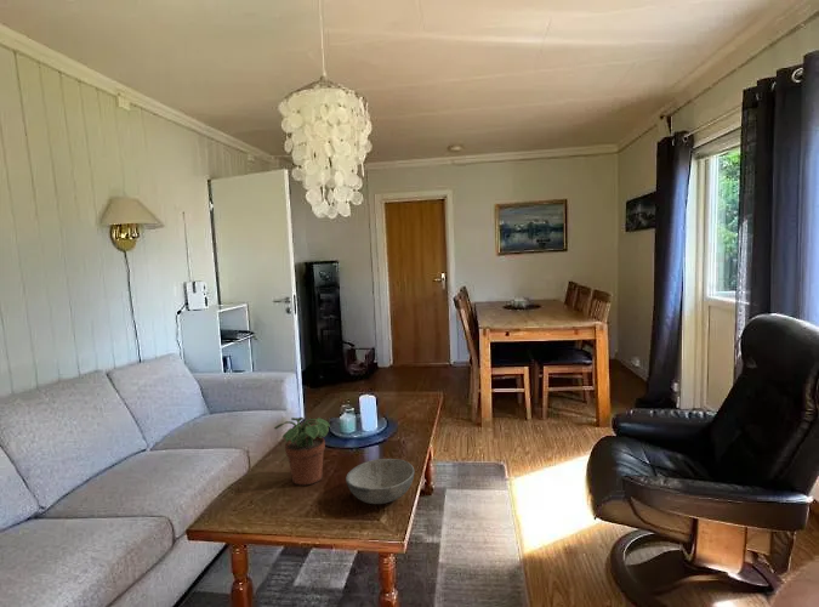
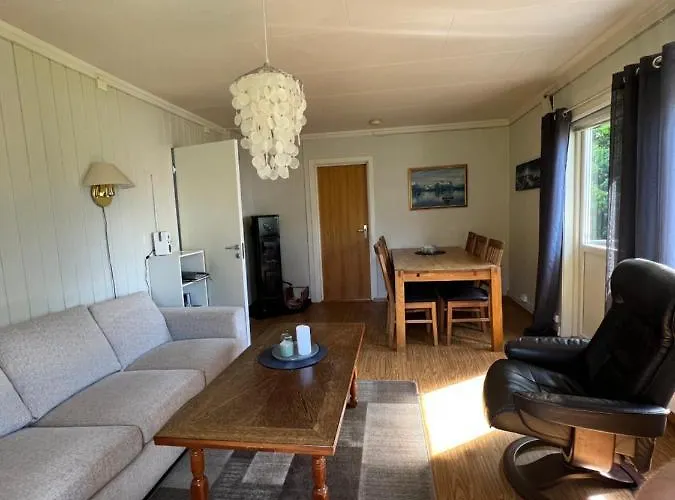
- potted plant [273,416,331,487]
- bowl [345,458,415,505]
